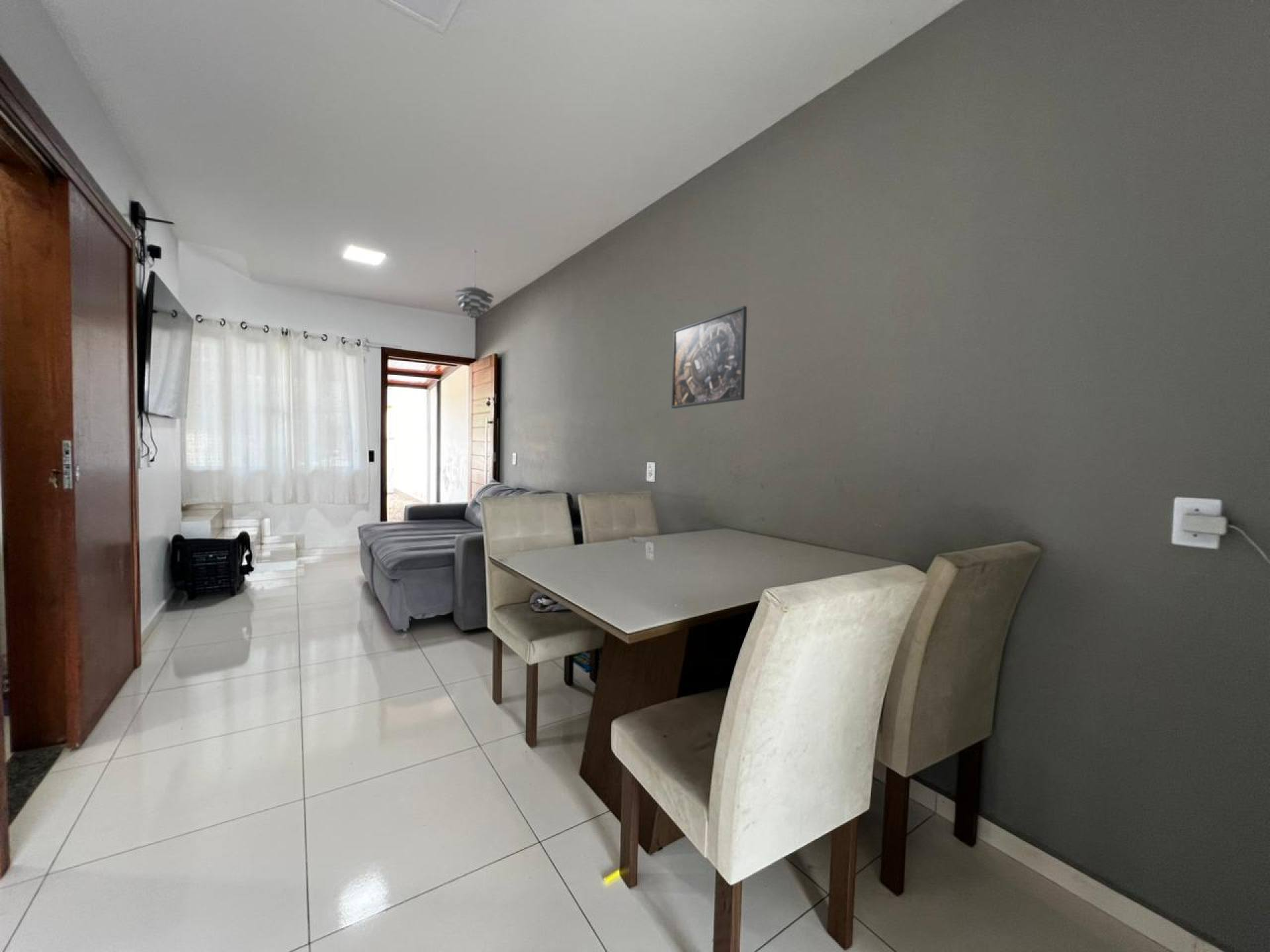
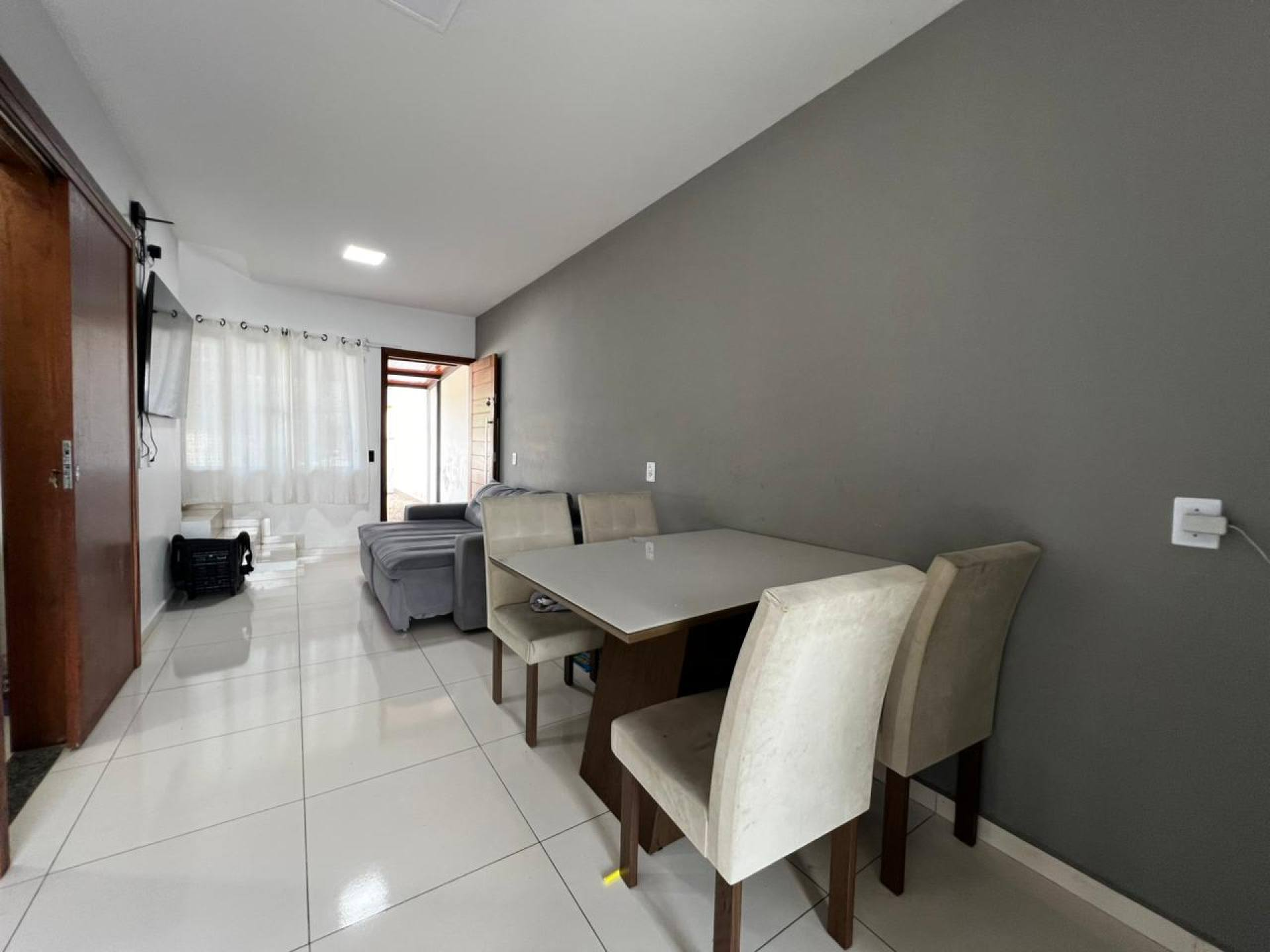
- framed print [671,305,747,409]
- pendant light [454,249,495,319]
